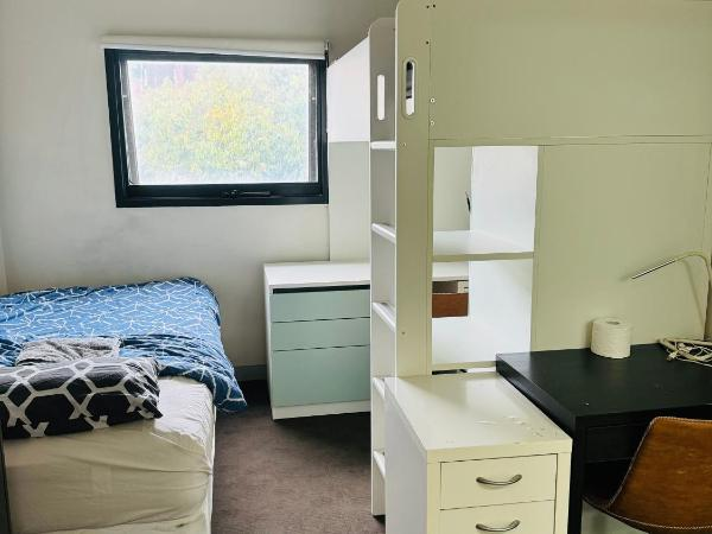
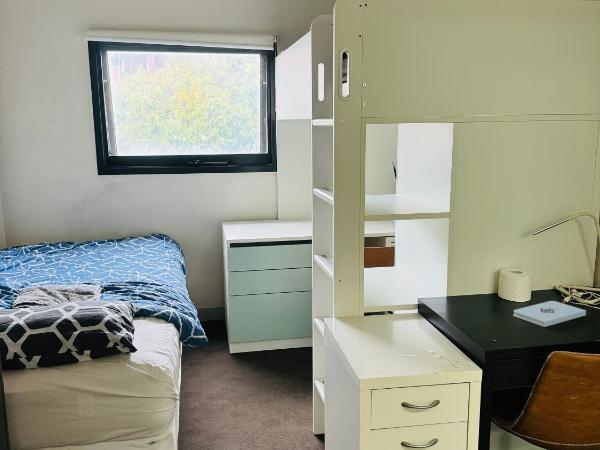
+ notepad [513,300,587,328]
